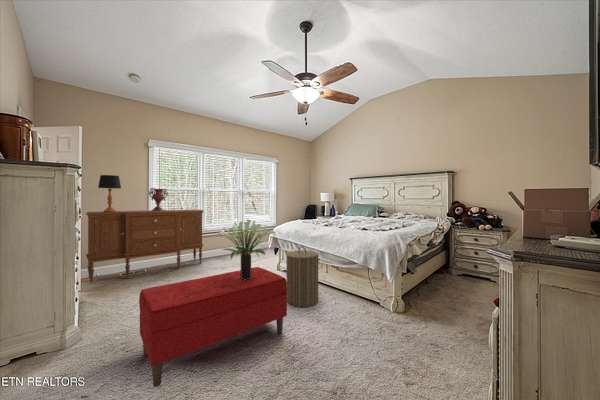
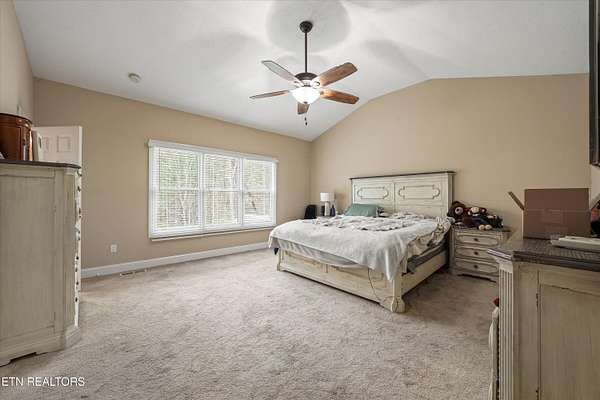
- sideboard [85,208,205,284]
- laundry hamper [285,245,321,308]
- potted plant [217,218,276,280]
- decorative urn [148,187,169,211]
- bench [138,266,288,388]
- table lamp [97,174,122,212]
